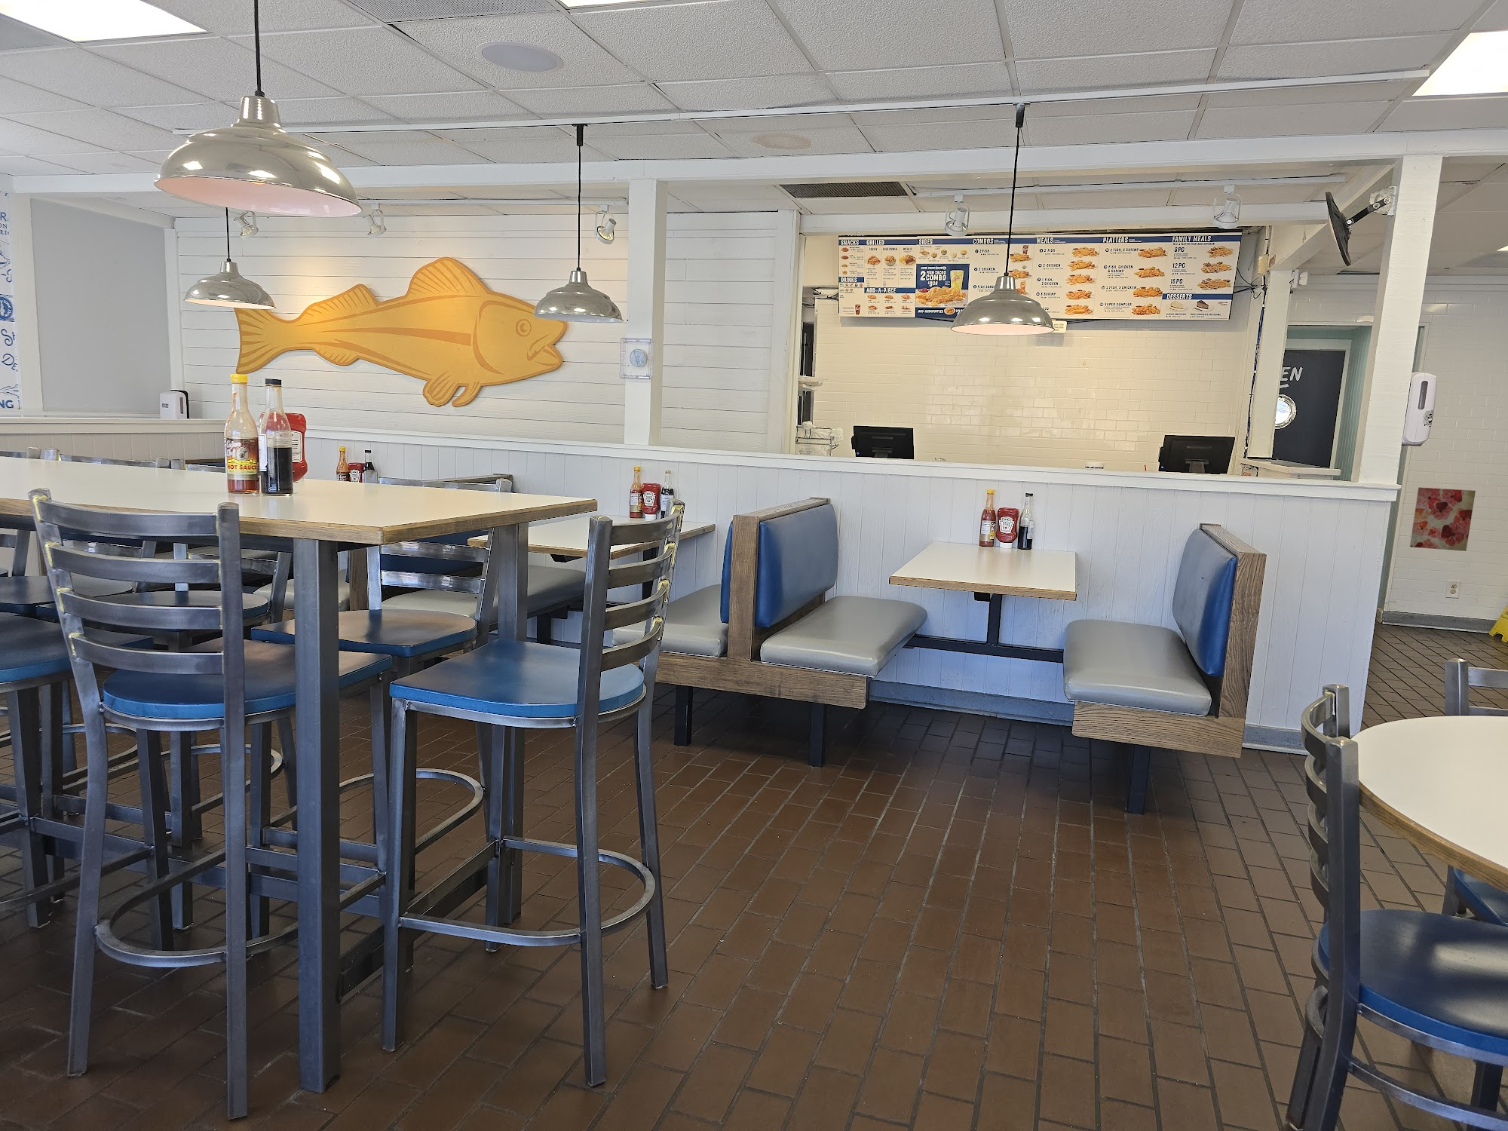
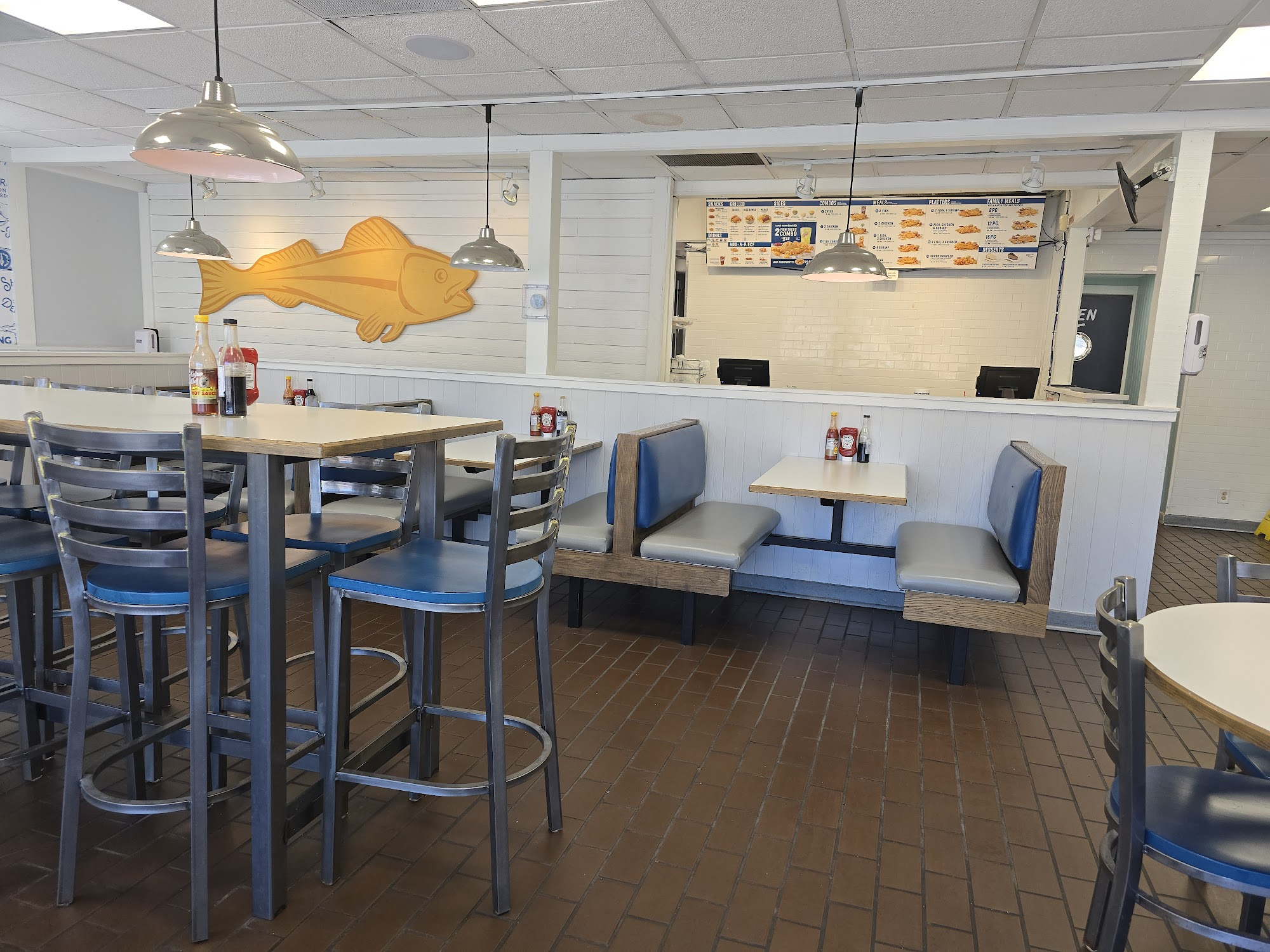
- wall art [1409,487,1476,552]
